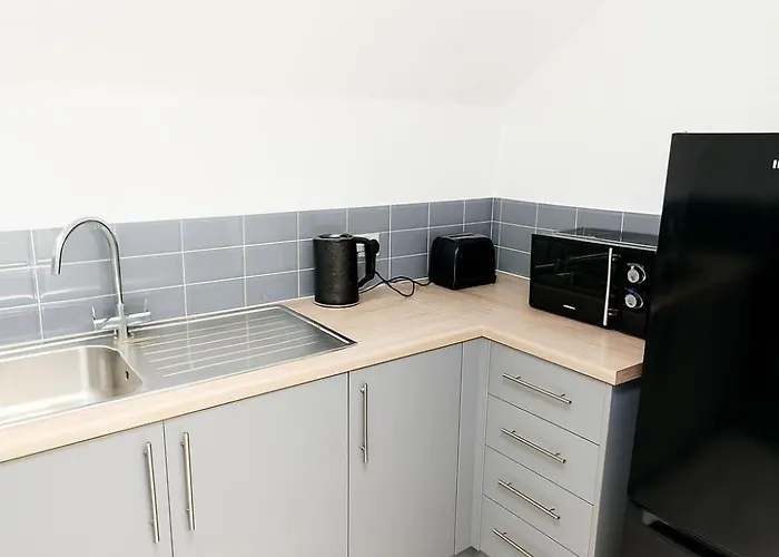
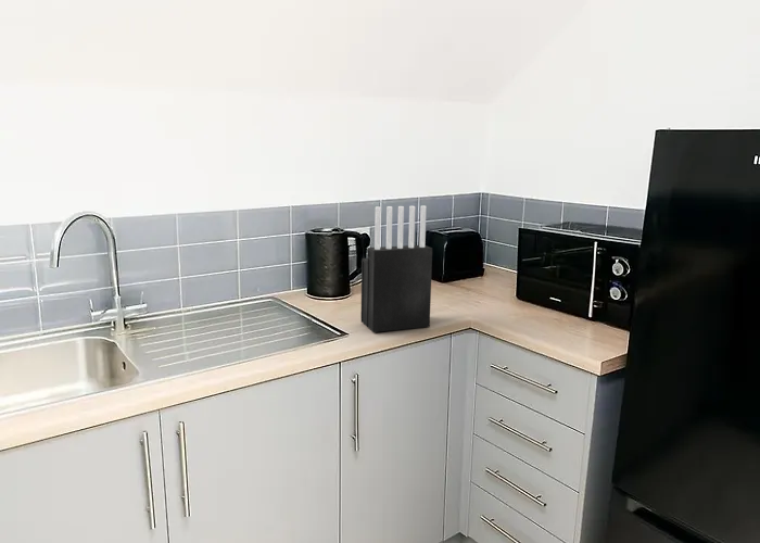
+ knife block [360,205,433,333]
